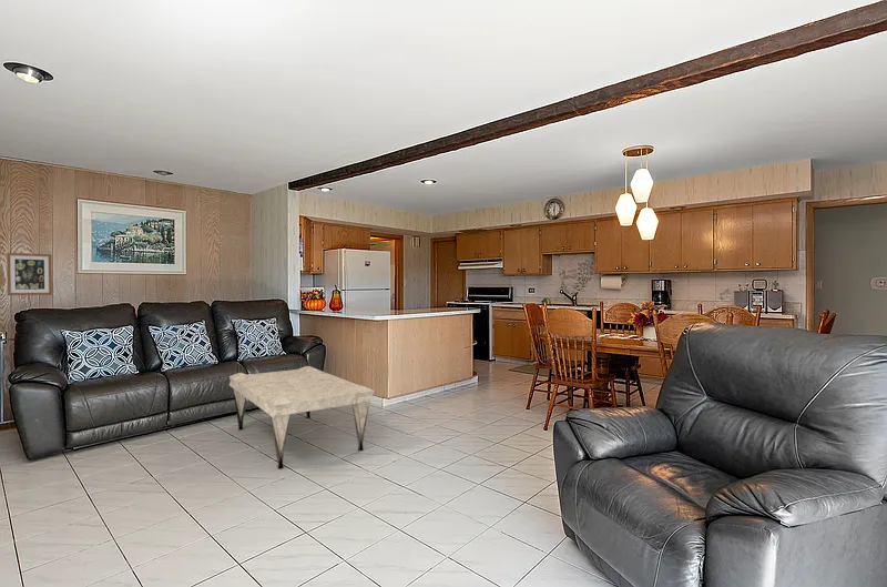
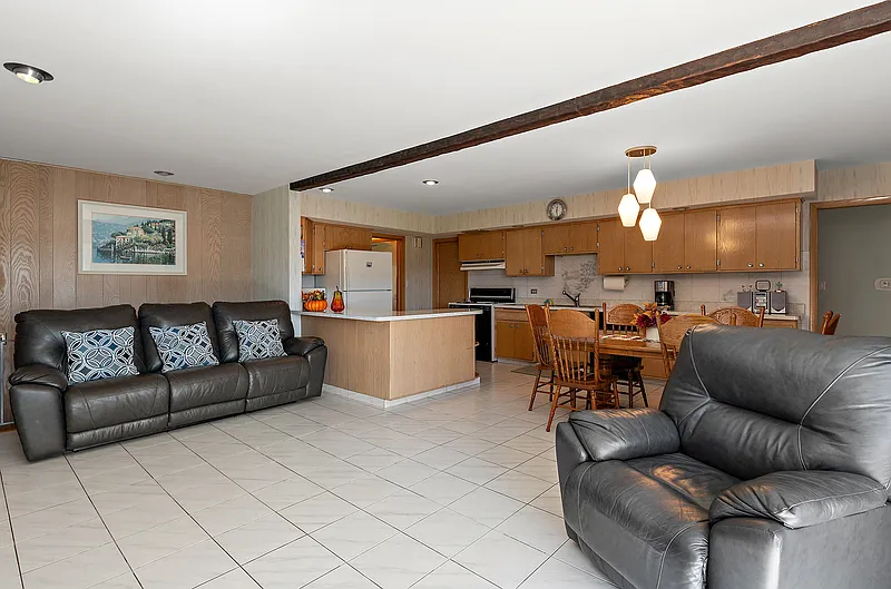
- coffee table [228,365,375,469]
- wall art [6,252,53,296]
